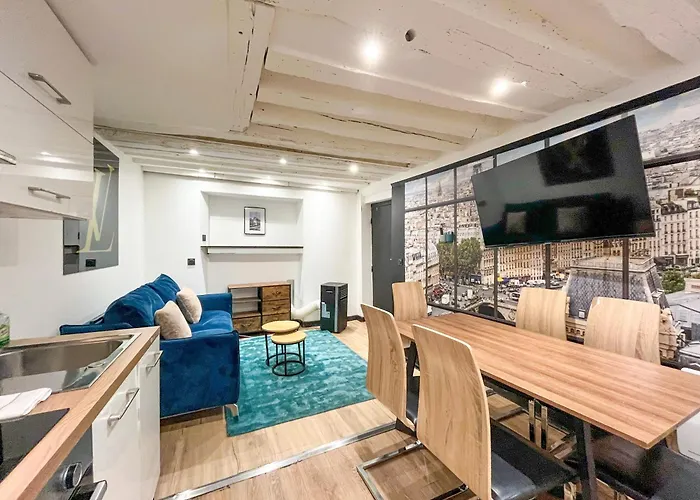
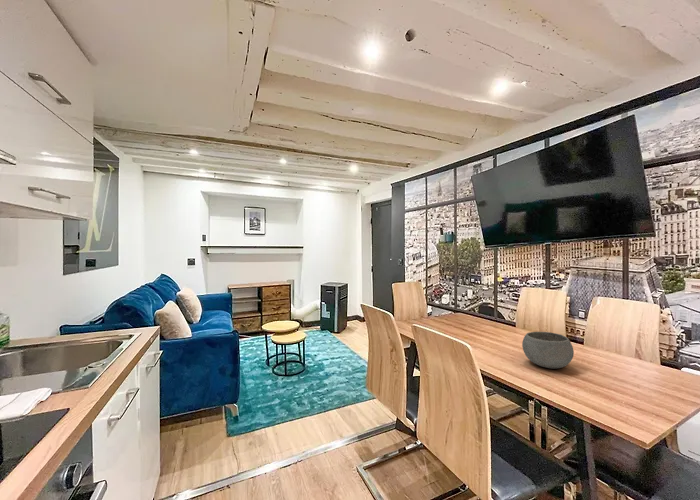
+ bowl [521,331,575,370]
